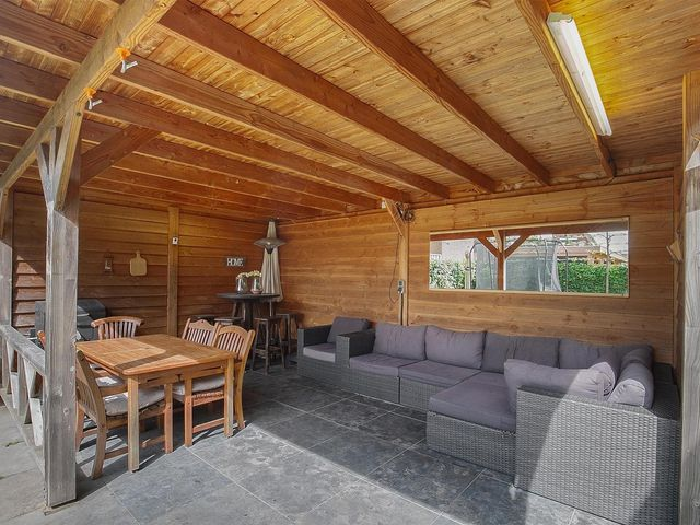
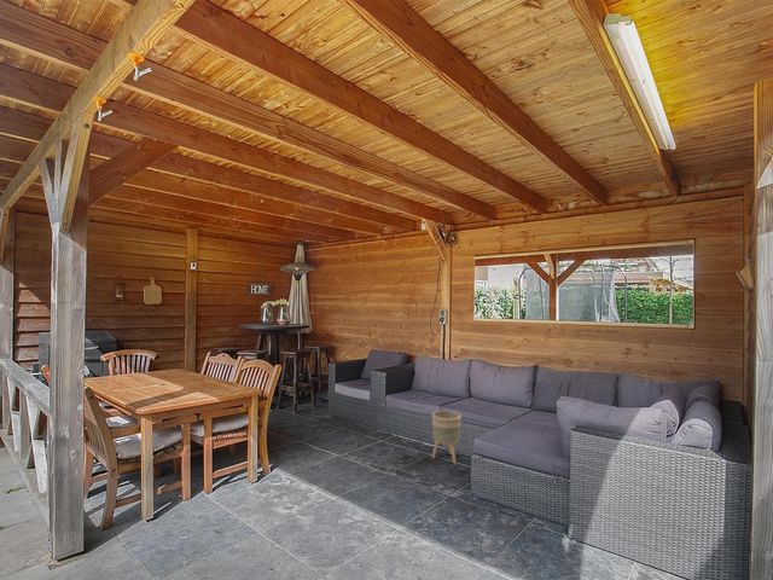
+ planter [431,410,463,465]
